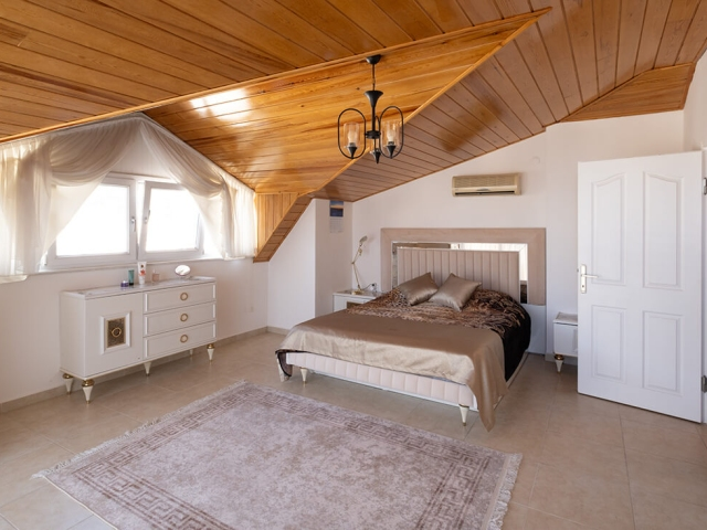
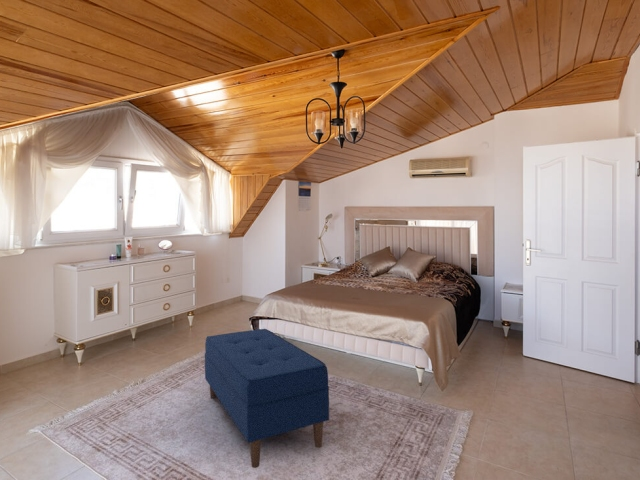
+ bench [204,328,330,469]
